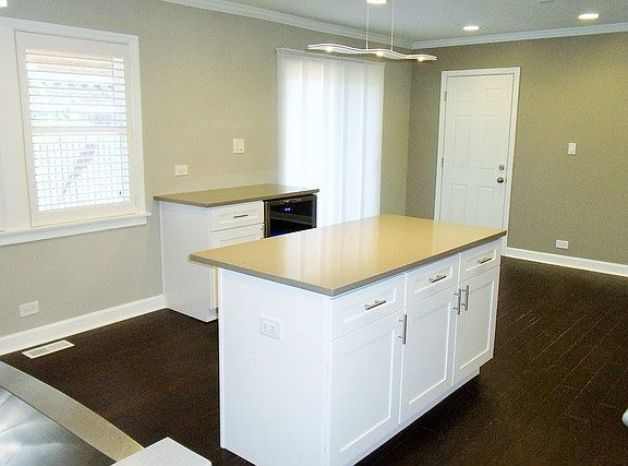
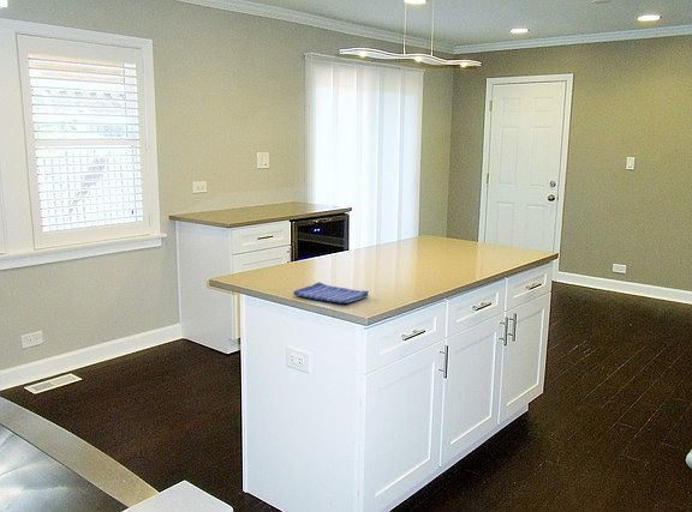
+ dish towel [292,281,370,305]
